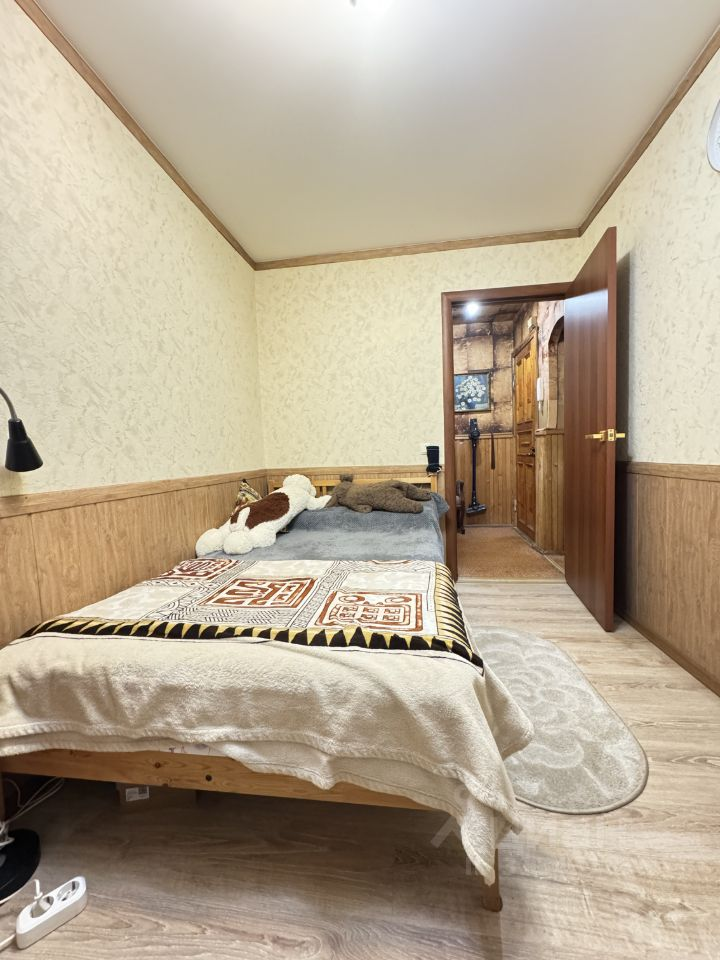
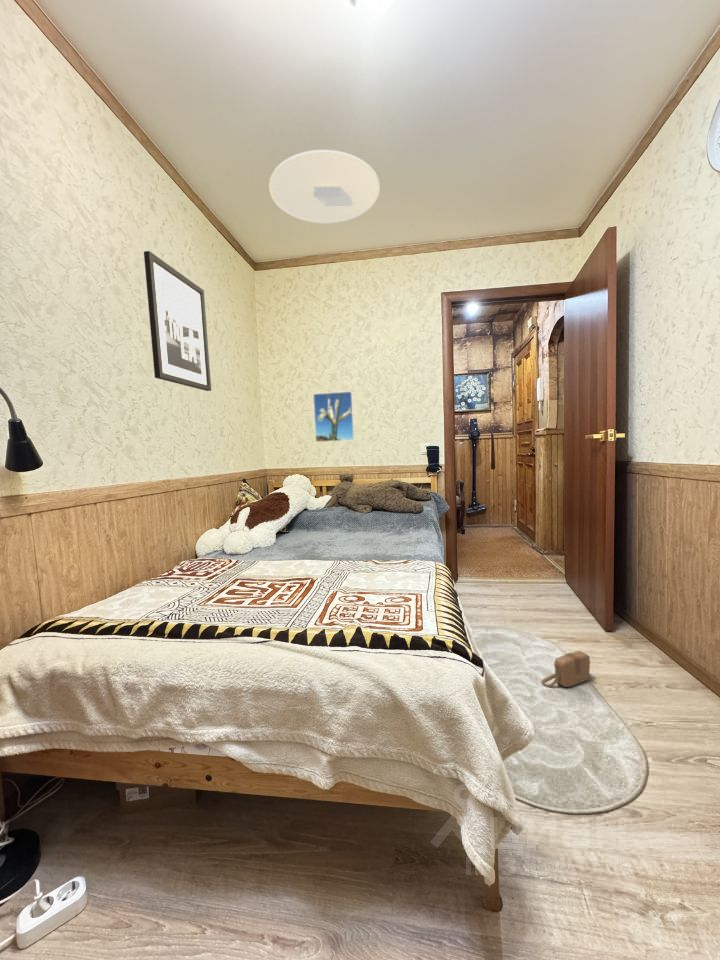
+ wall art [143,250,212,392]
+ ceiling light [268,149,381,224]
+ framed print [312,390,356,443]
+ saddlebag [540,650,591,688]
